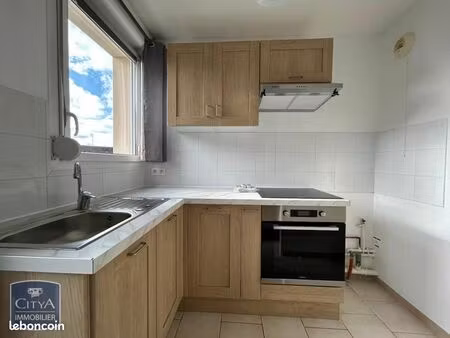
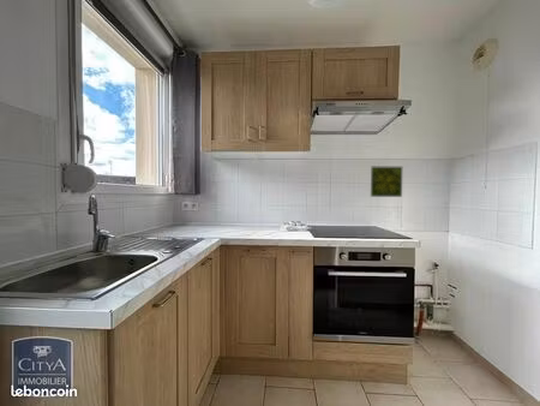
+ decorative tile [370,166,403,198]
